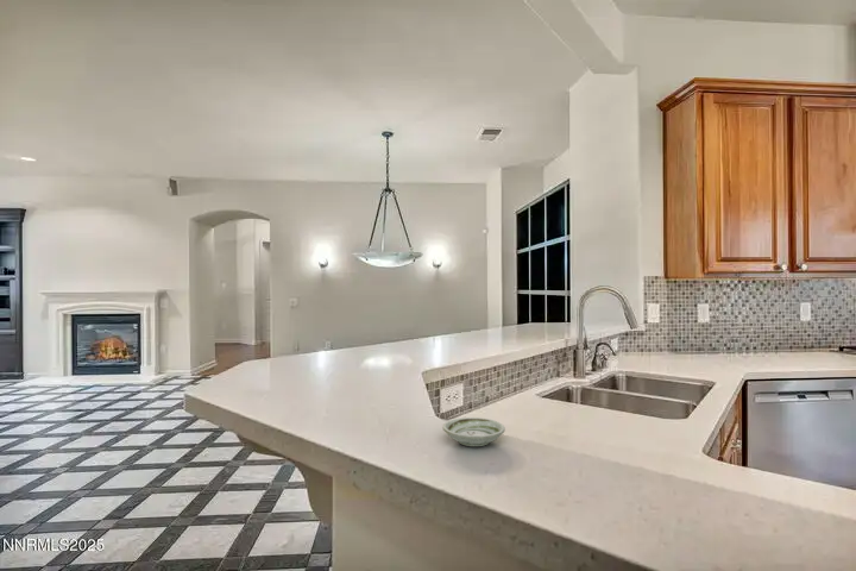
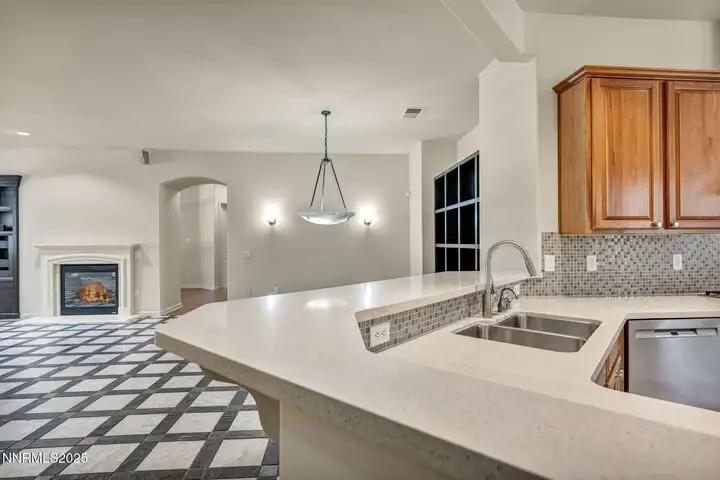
- saucer [441,416,506,447]
